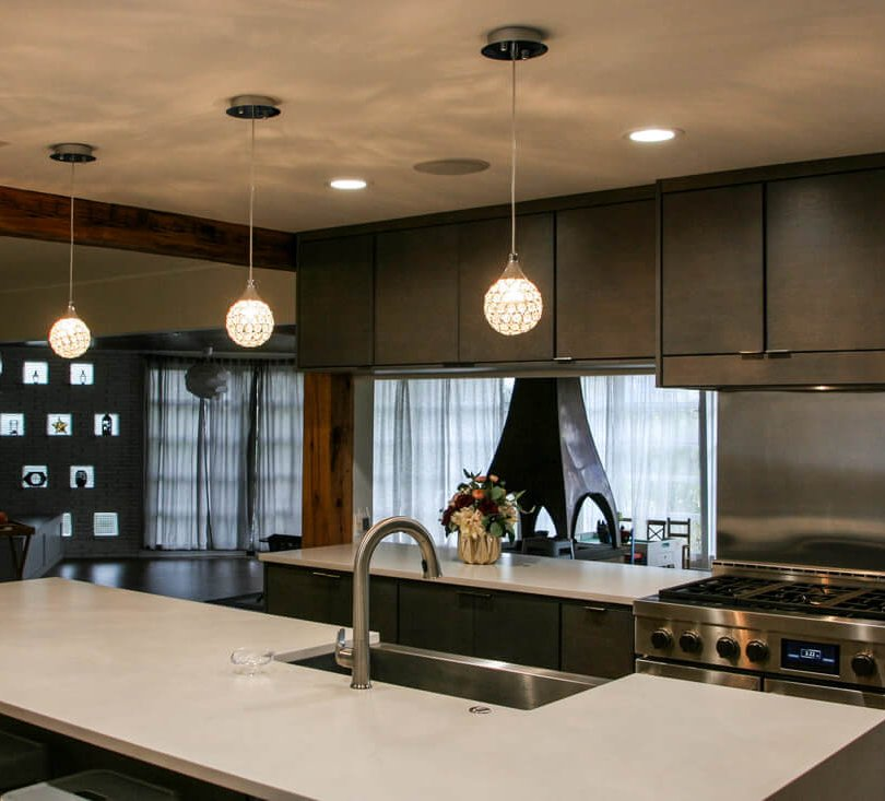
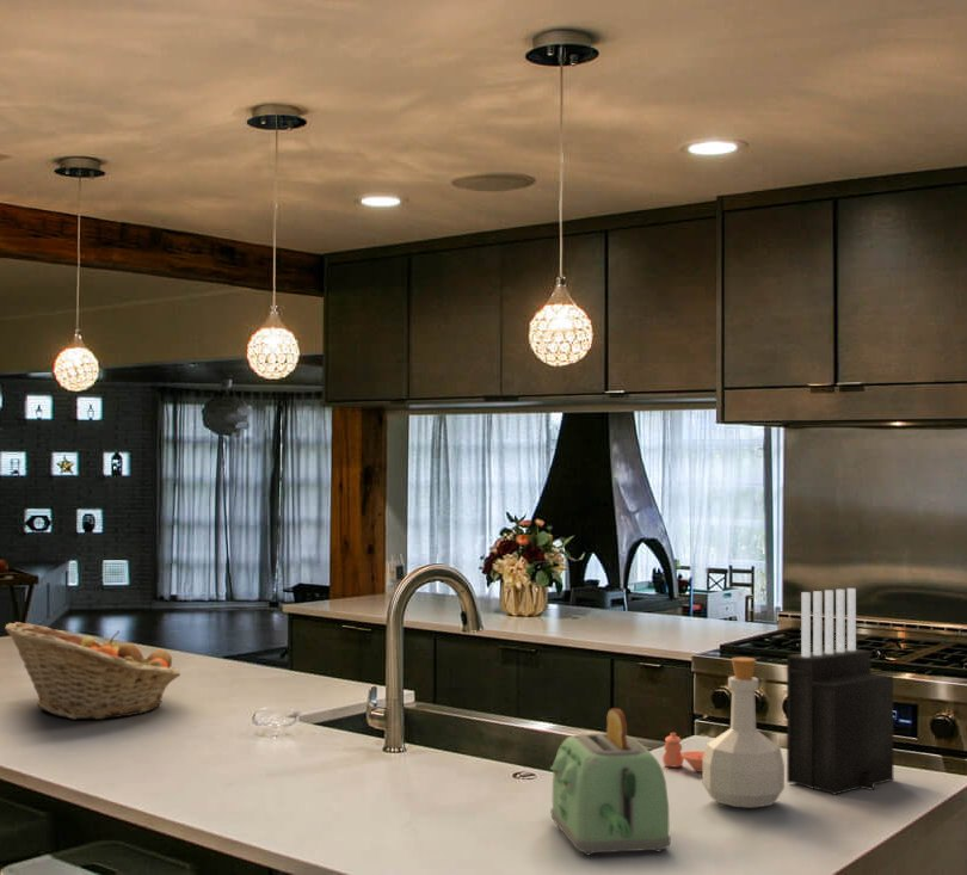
+ toaster [549,708,672,856]
+ bowl and vase set [661,732,704,774]
+ bottle [702,657,786,809]
+ fruit basket [4,621,181,721]
+ knife block [786,587,894,795]
